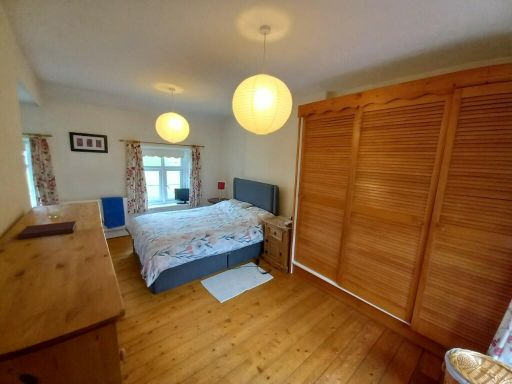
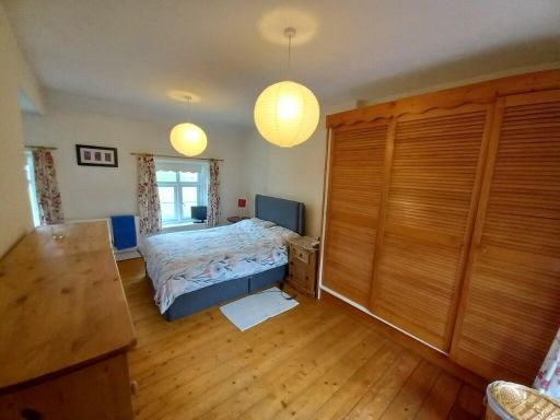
- notebook [17,220,77,241]
